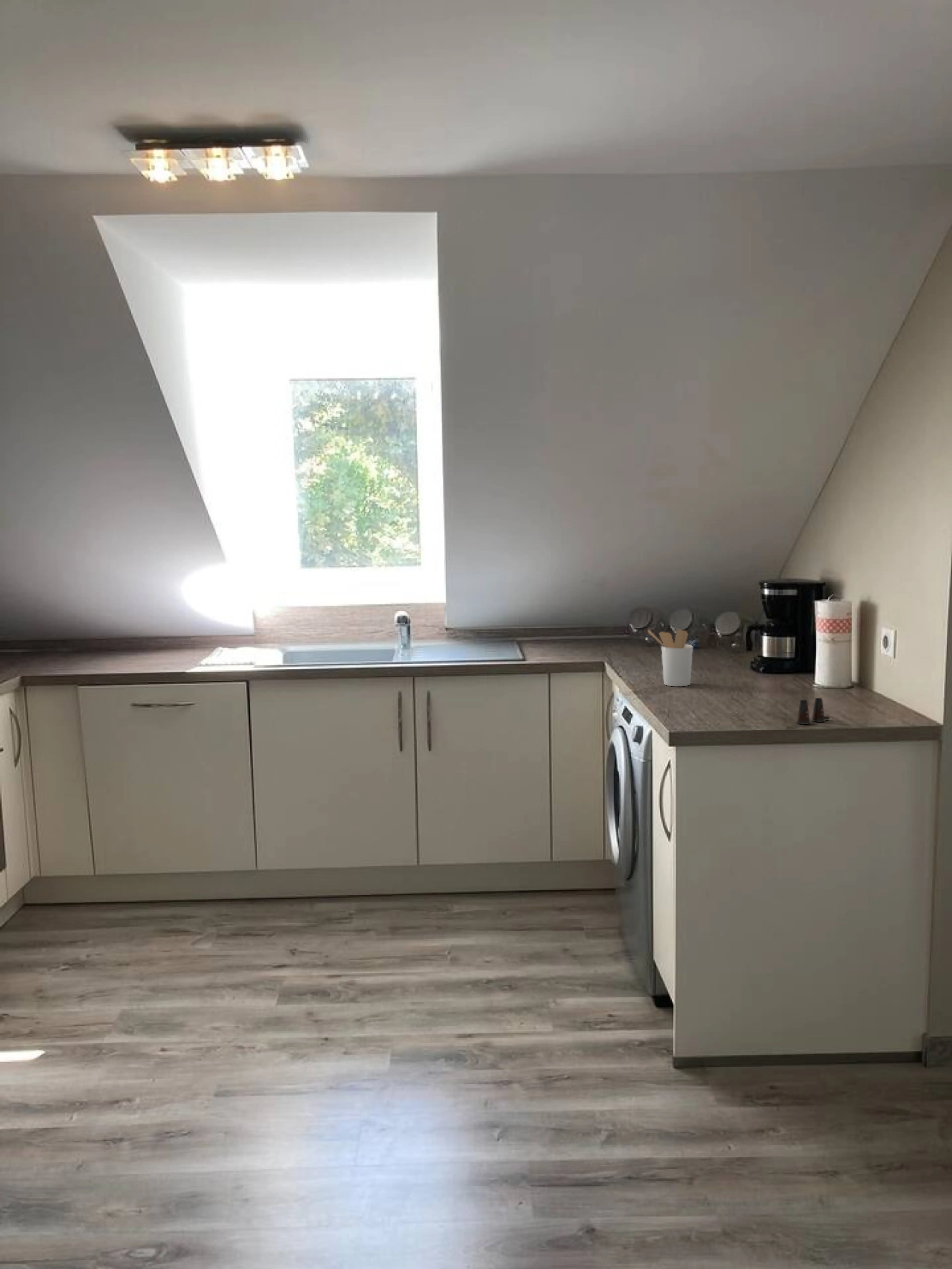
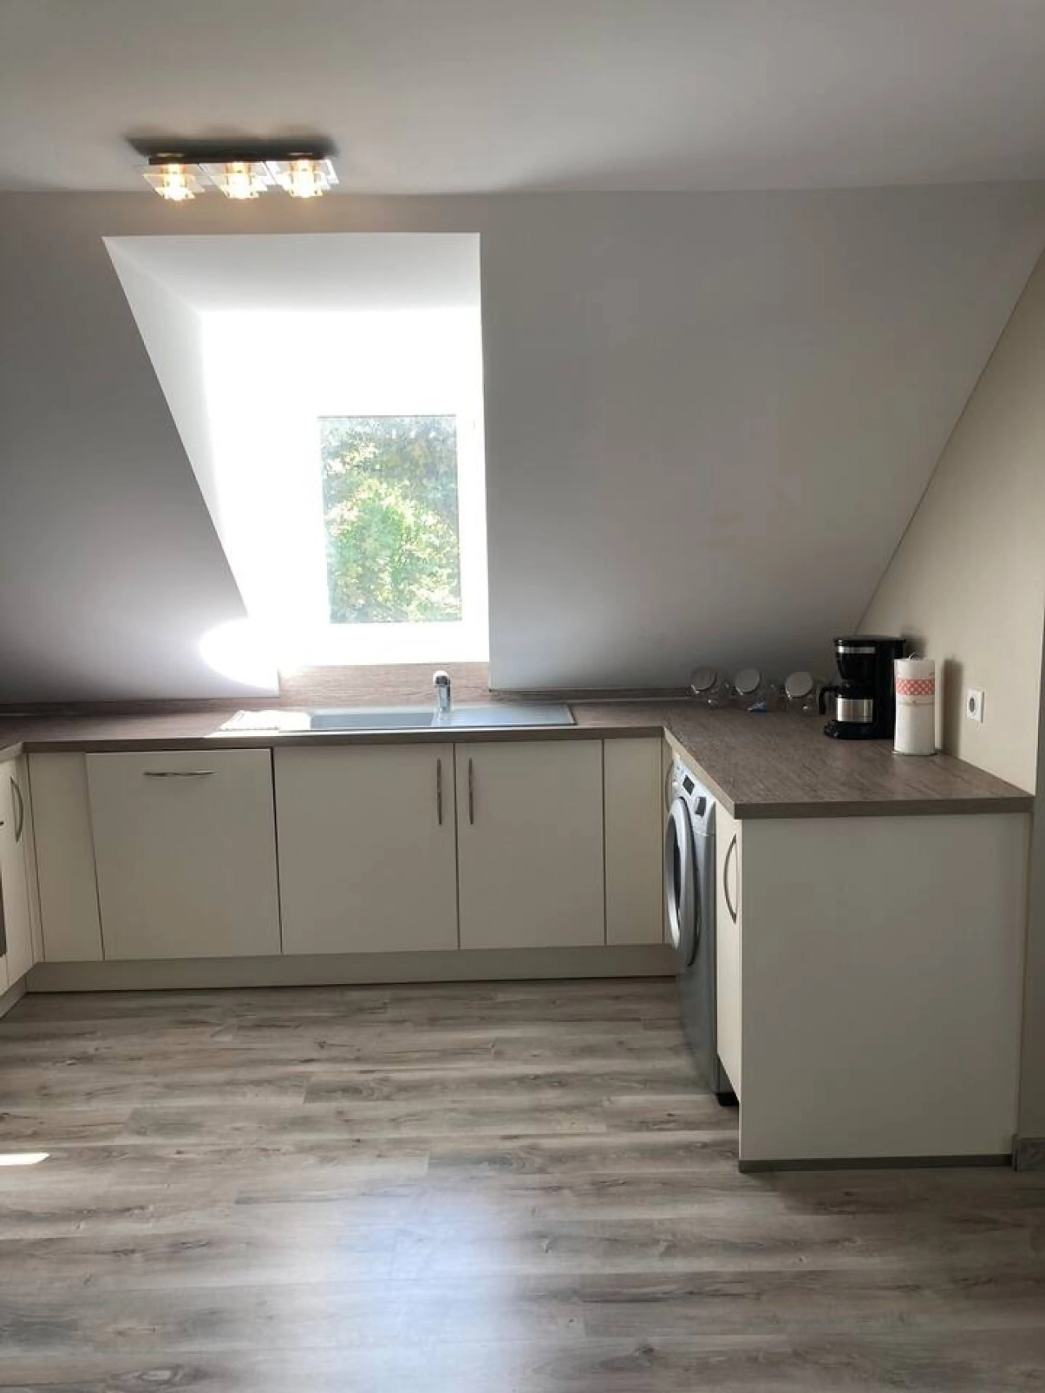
- utensil holder [647,629,693,687]
- salt shaker [796,697,830,725]
